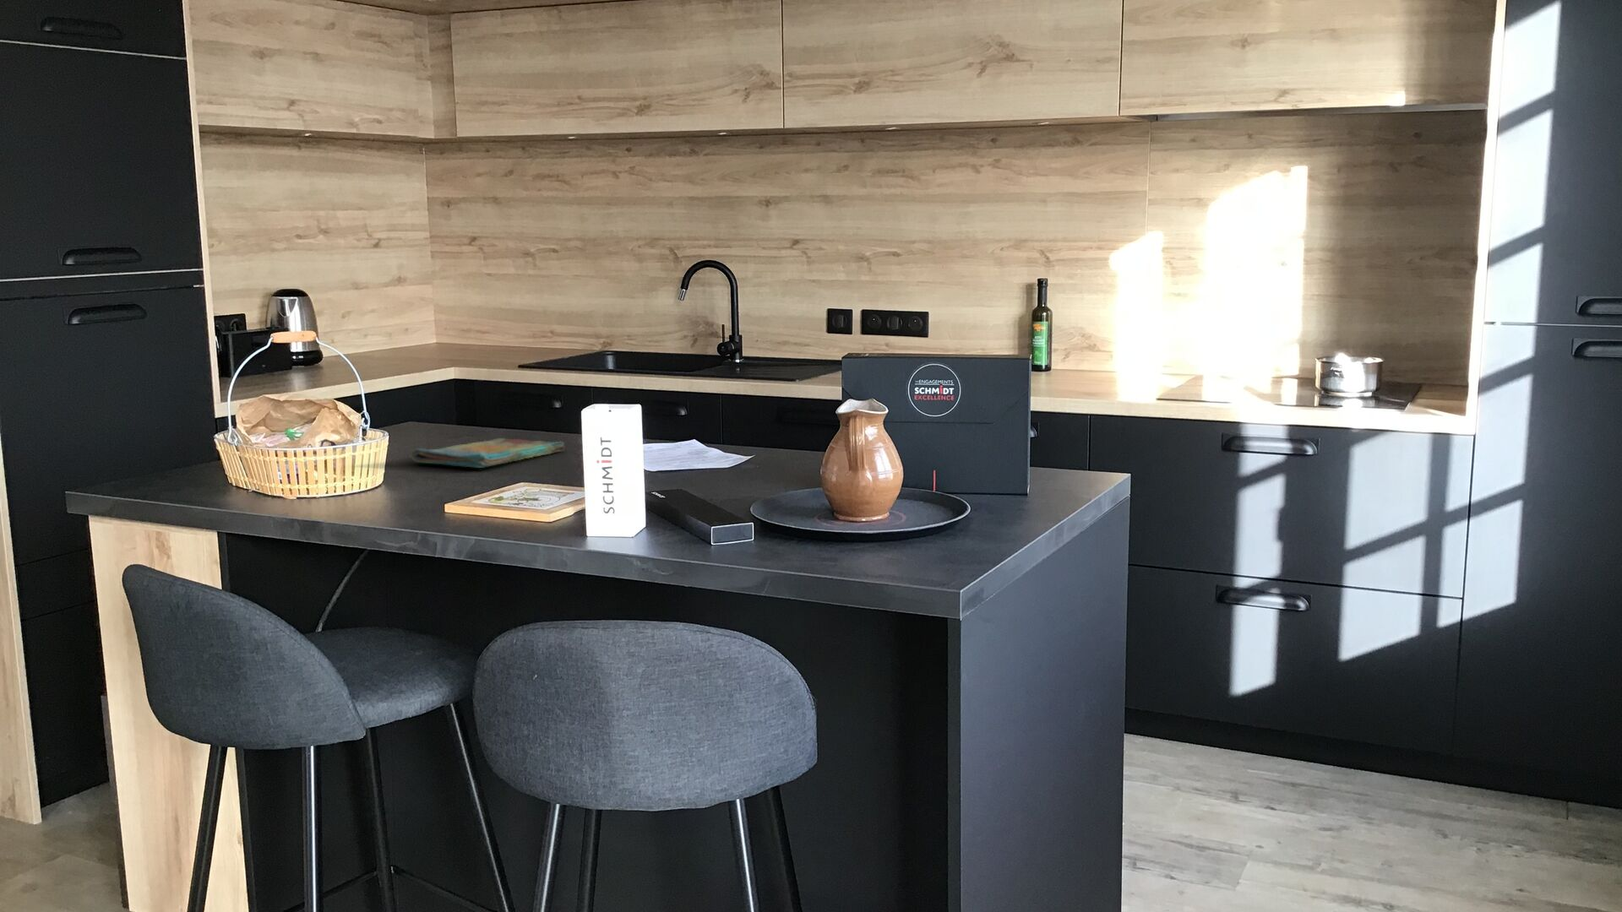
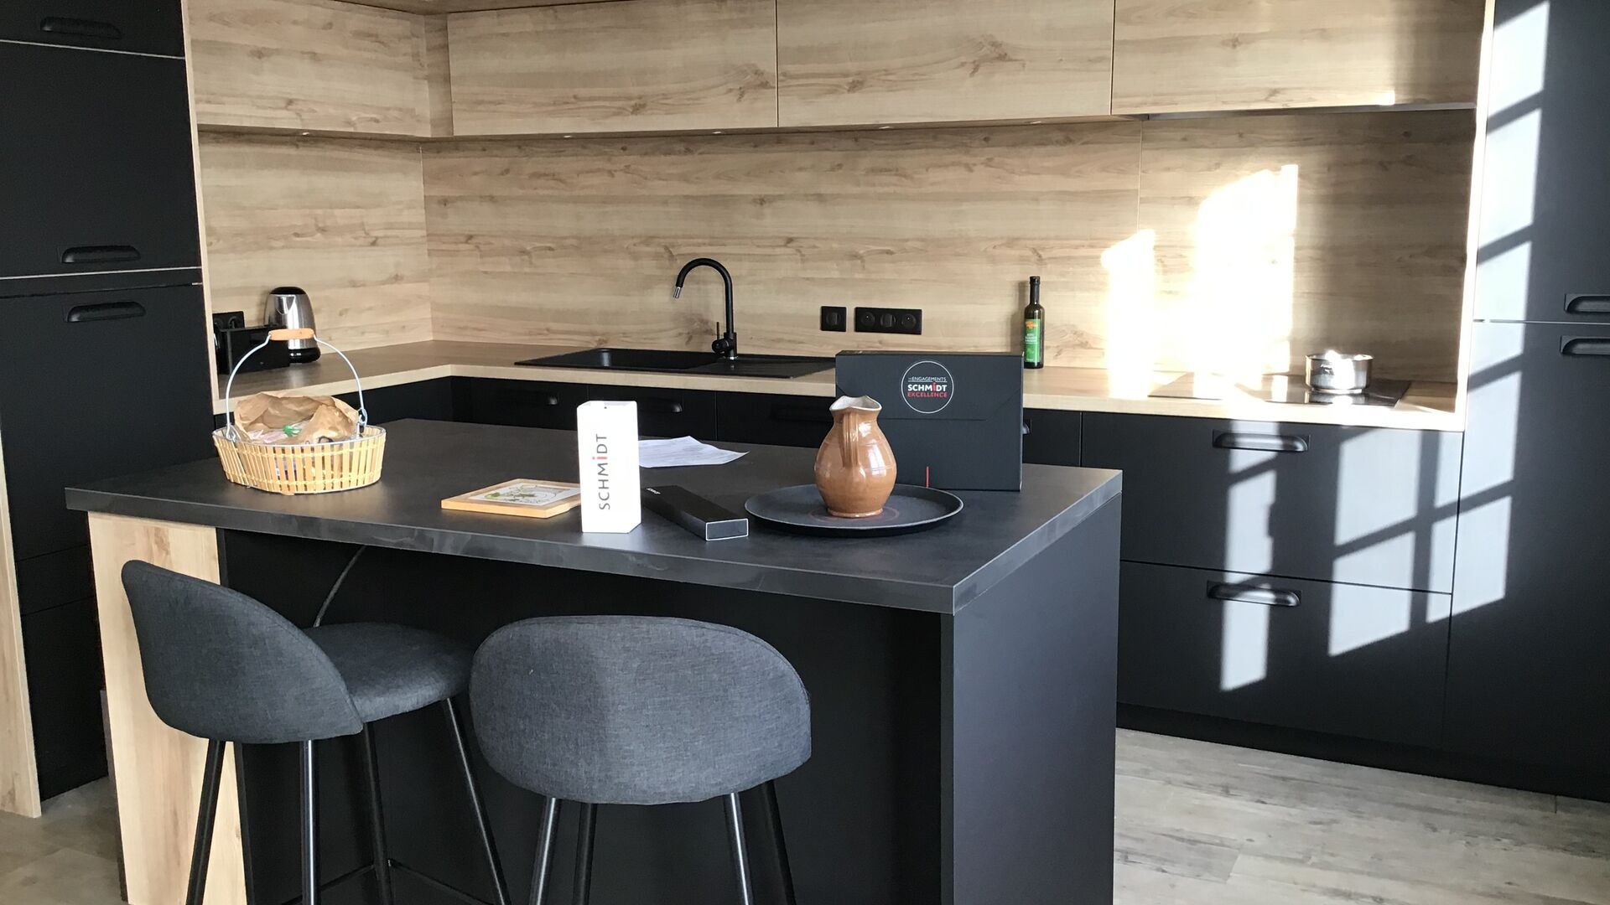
- dish towel [411,438,565,469]
